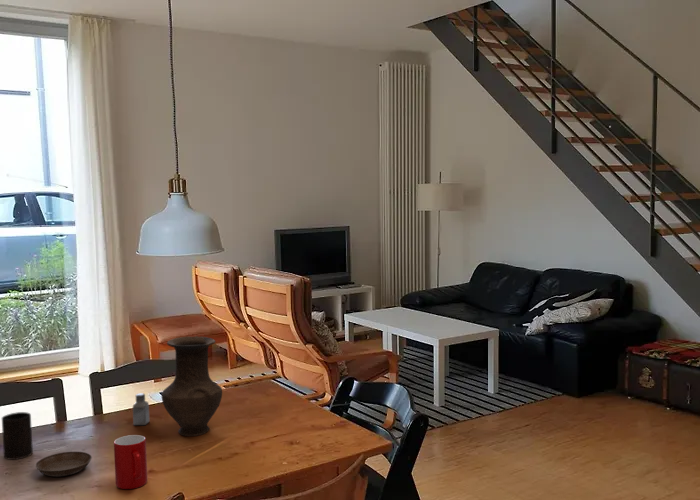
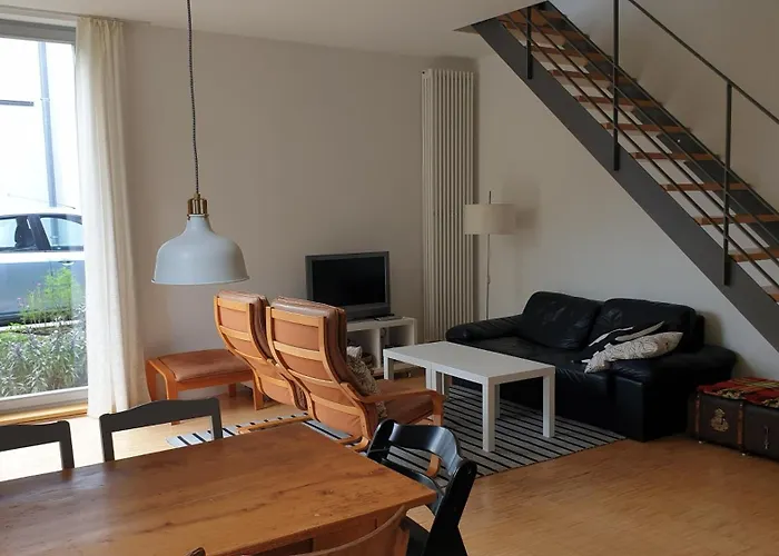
- cup [1,411,34,461]
- saucer [35,451,93,478]
- cup [113,434,148,490]
- saltshaker [132,392,150,426]
- vase [161,335,223,437]
